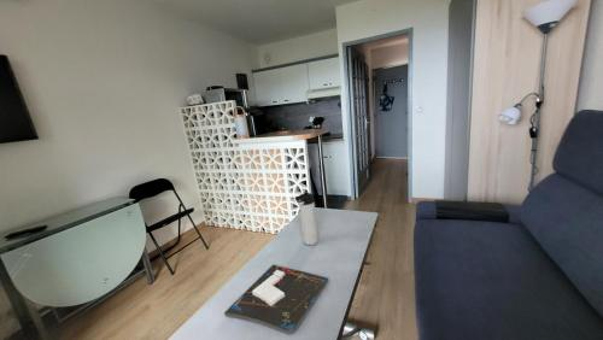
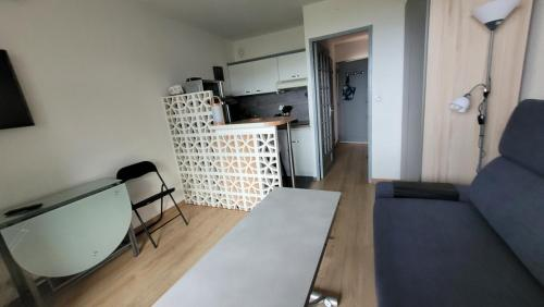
- board game [223,264,329,335]
- thermos bottle [294,190,320,246]
